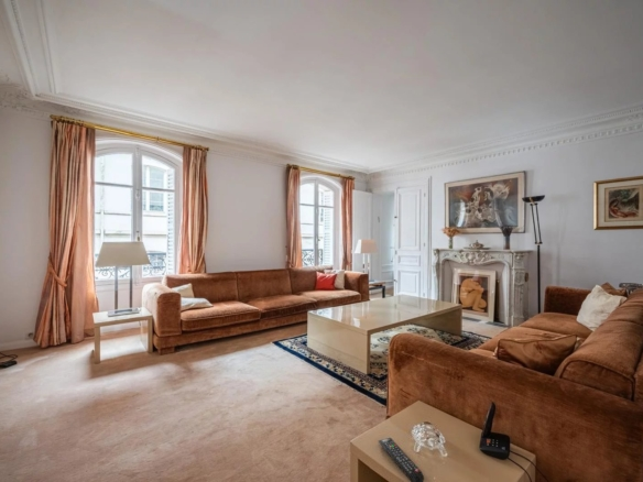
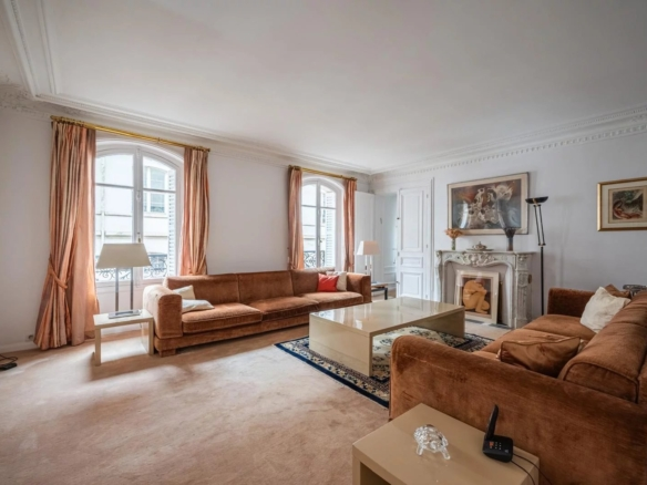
- remote control [378,437,425,482]
